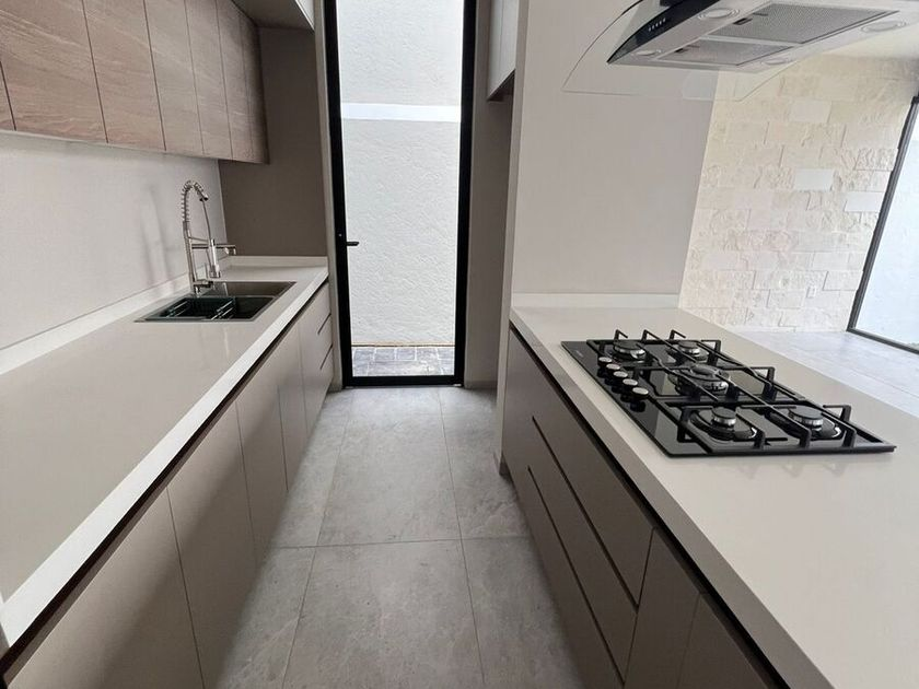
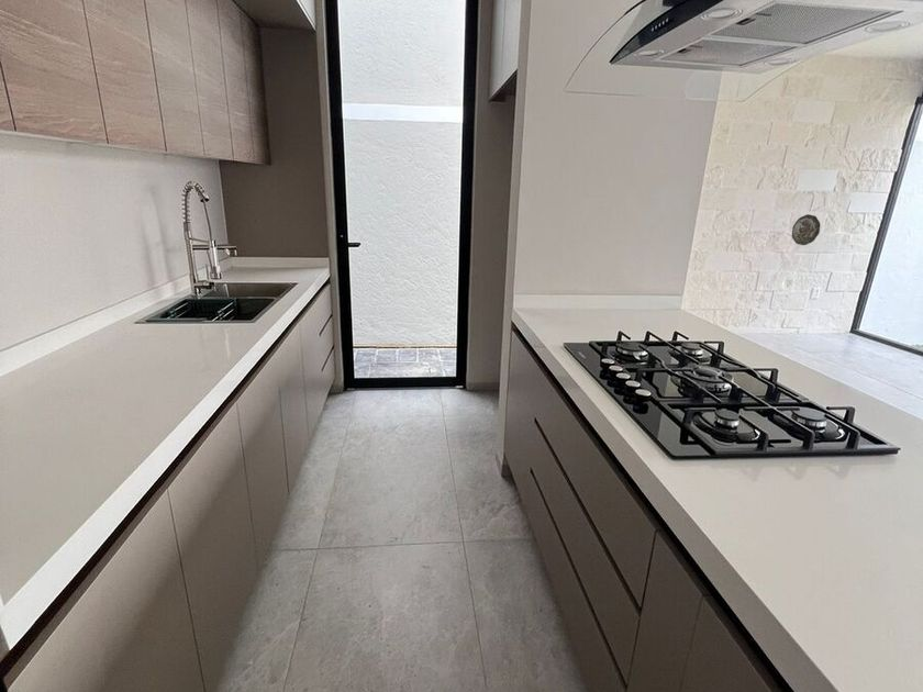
+ decorative plate [791,213,821,246]
